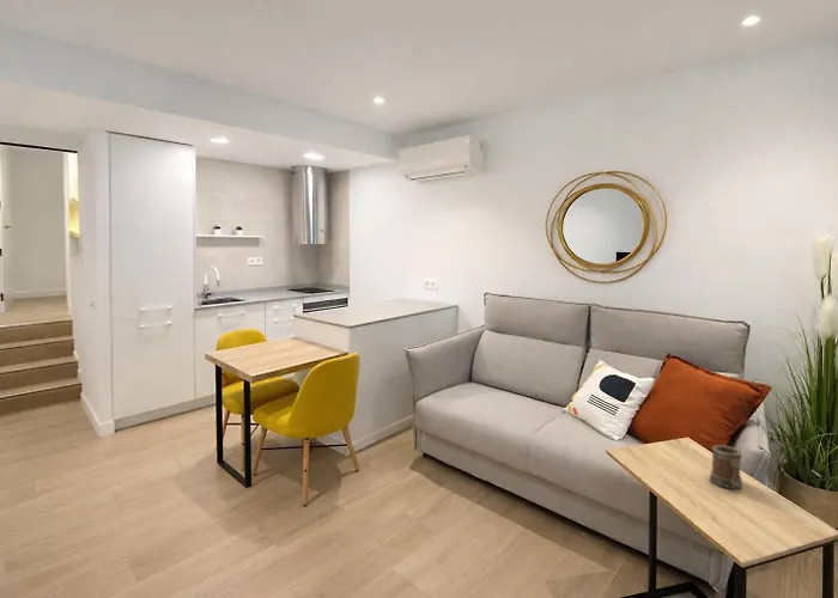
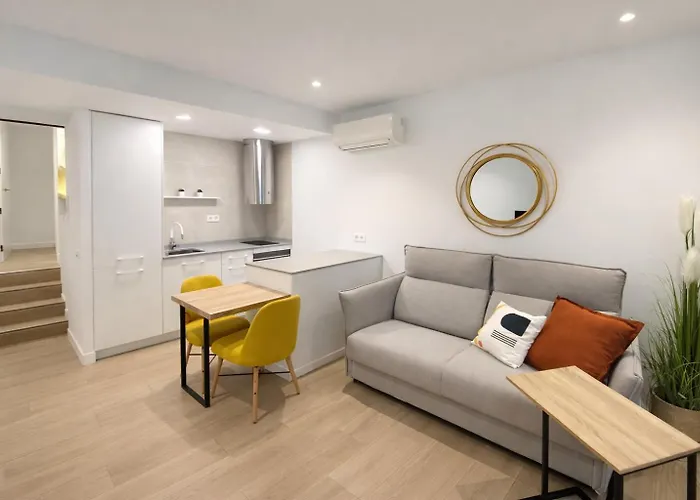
- mug [709,444,743,490]
